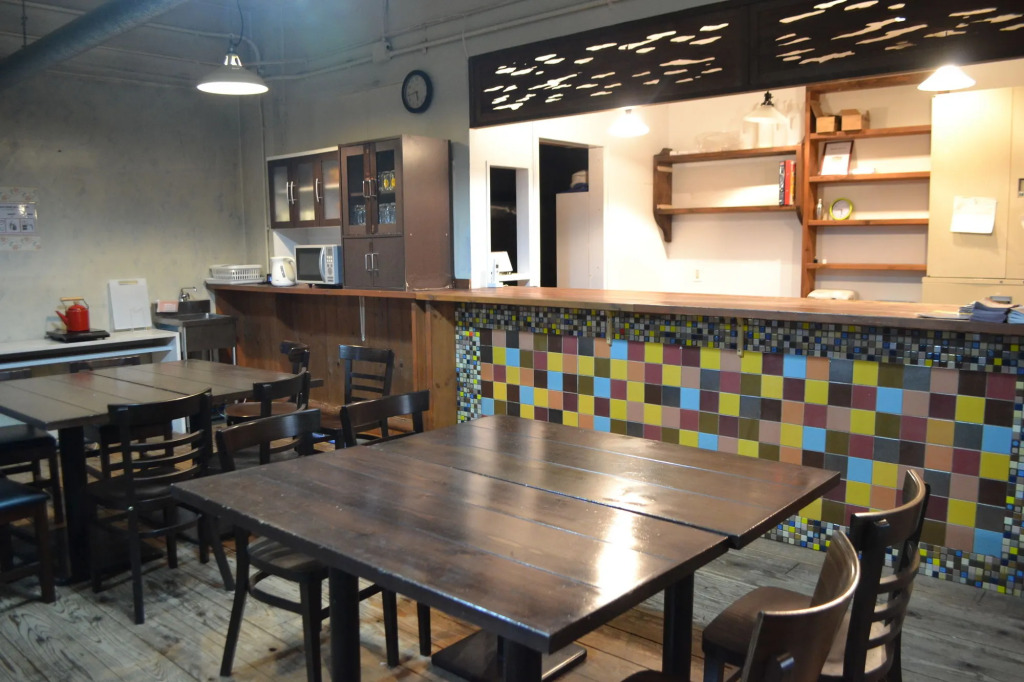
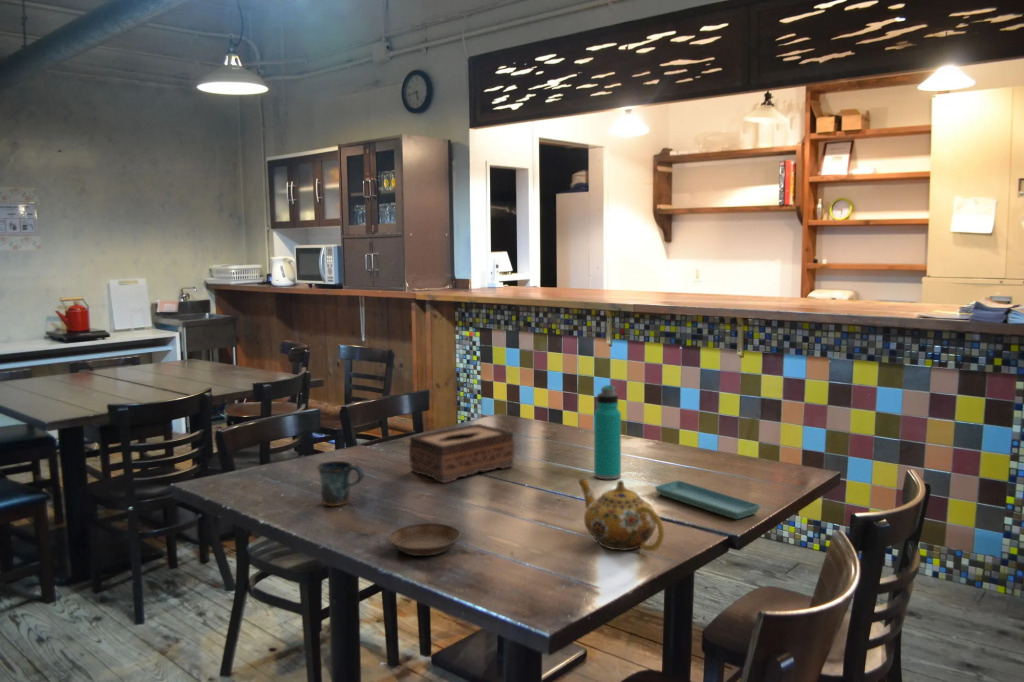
+ water bottle [593,384,622,481]
+ teapot [577,478,665,552]
+ saucer [654,479,762,520]
+ saucer [389,522,461,557]
+ tissue box [408,423,515,484]
+ mug [316,460,365,507]
